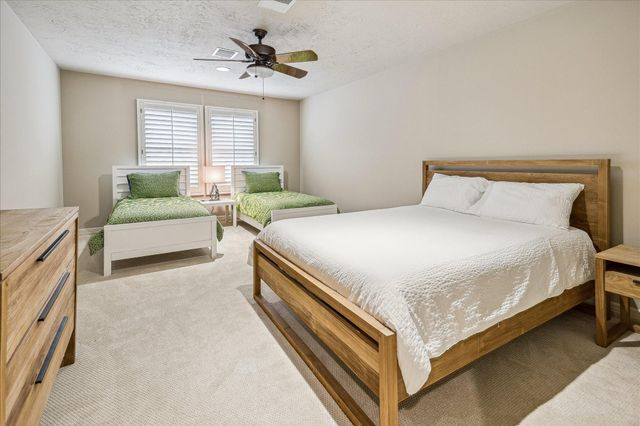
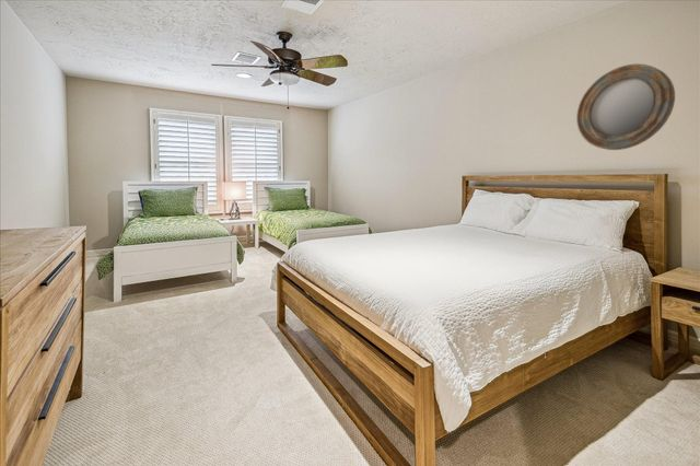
+ home mirror [575,63,676,151]
